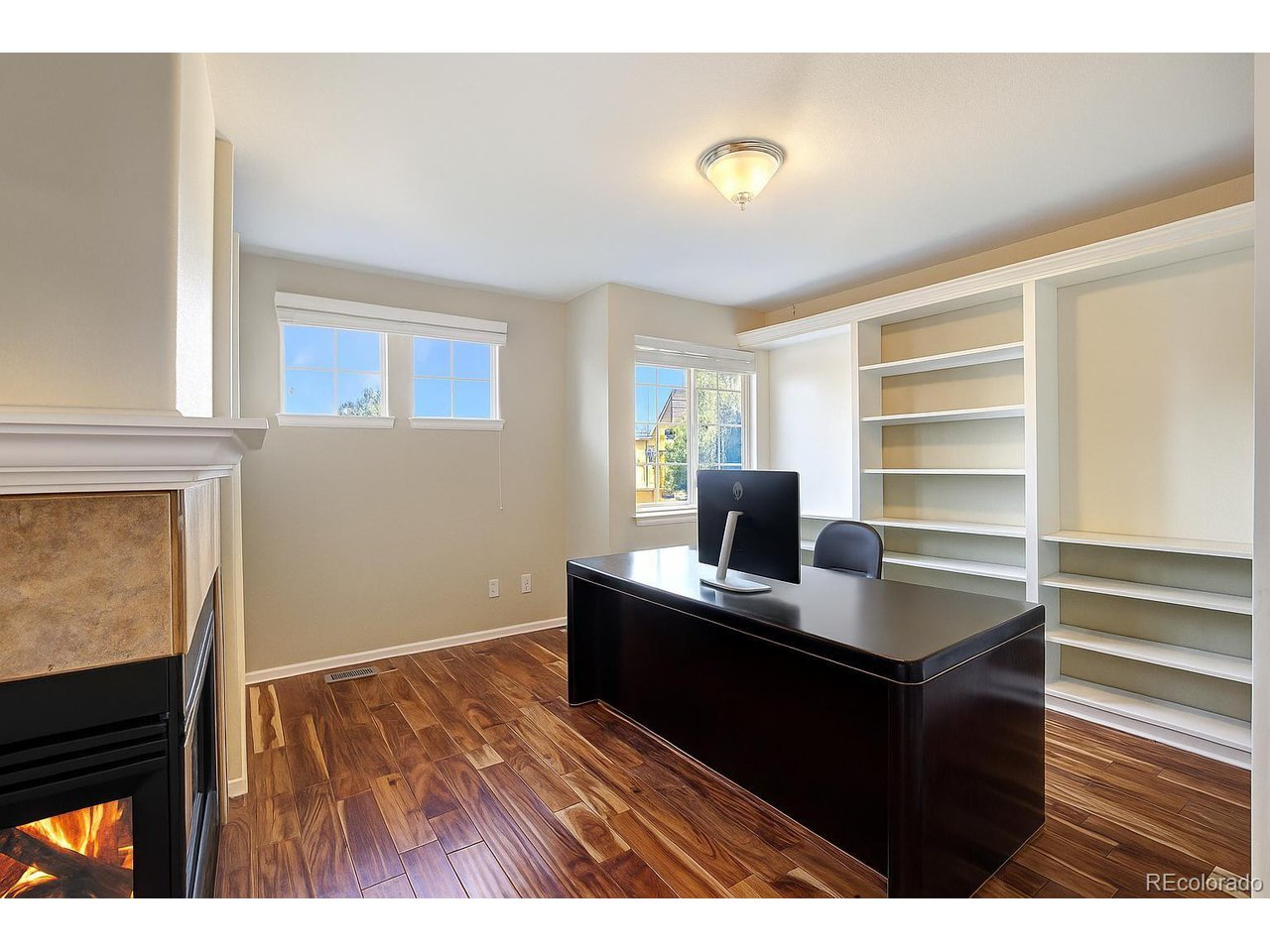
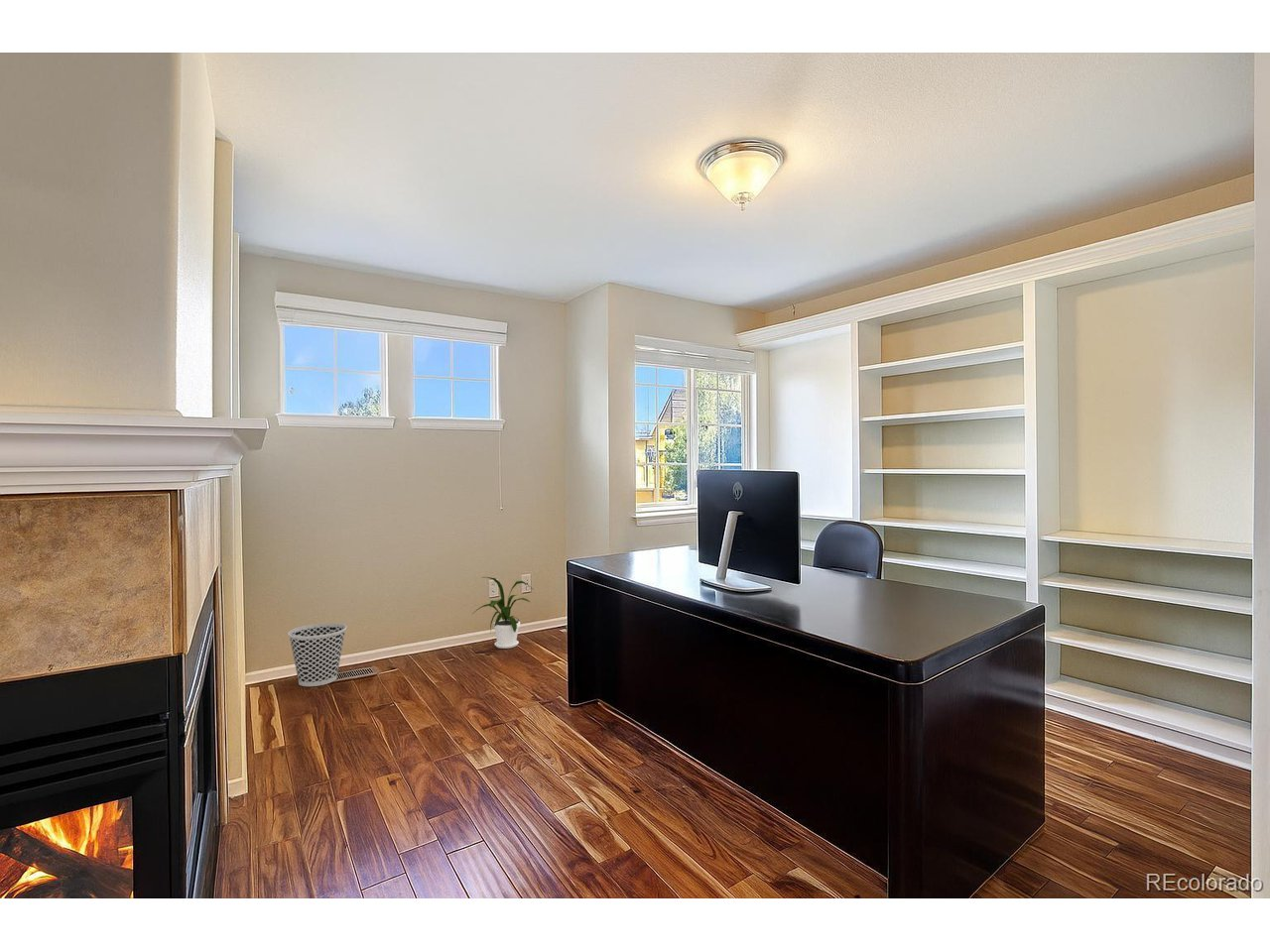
+ wastebasket [287,622,347,687]
+ house plant [471,576,535,650]
